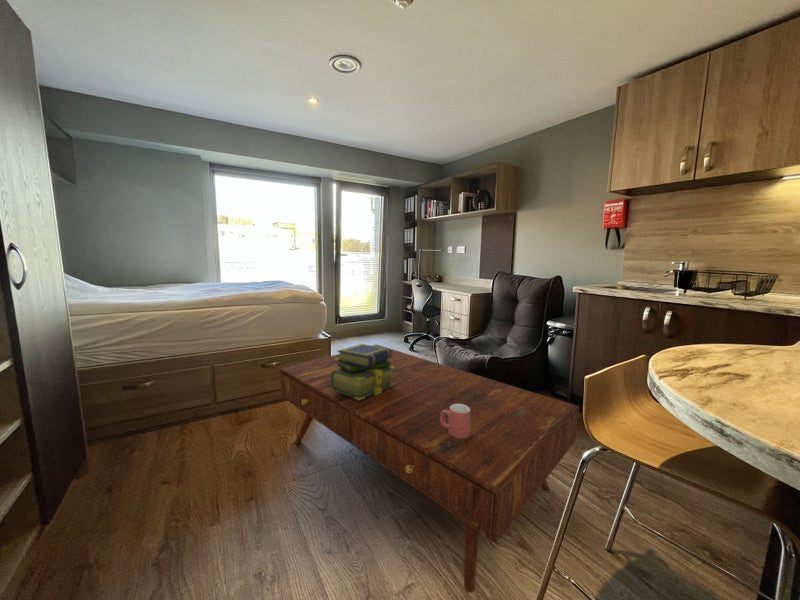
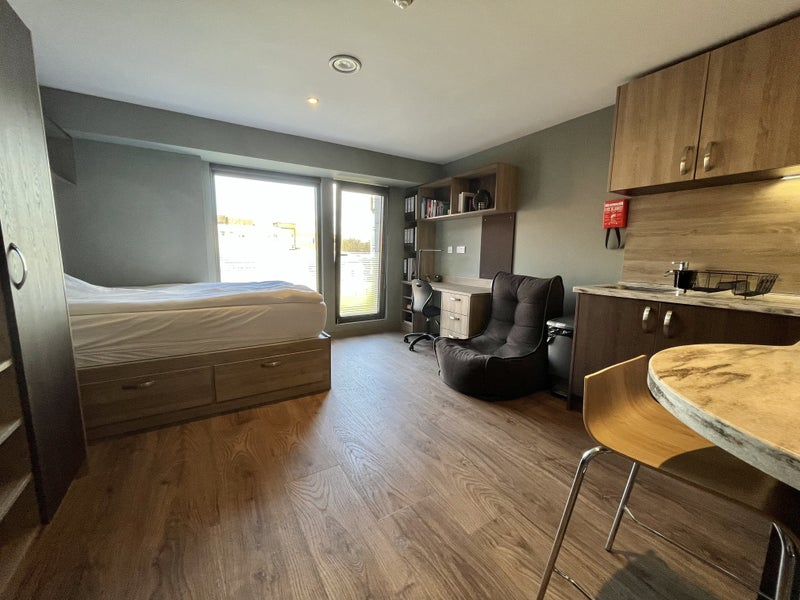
- stack of books [331,343,394,400]
- coffee table [279,343,580,594]
- mug [441,404,470,438]
